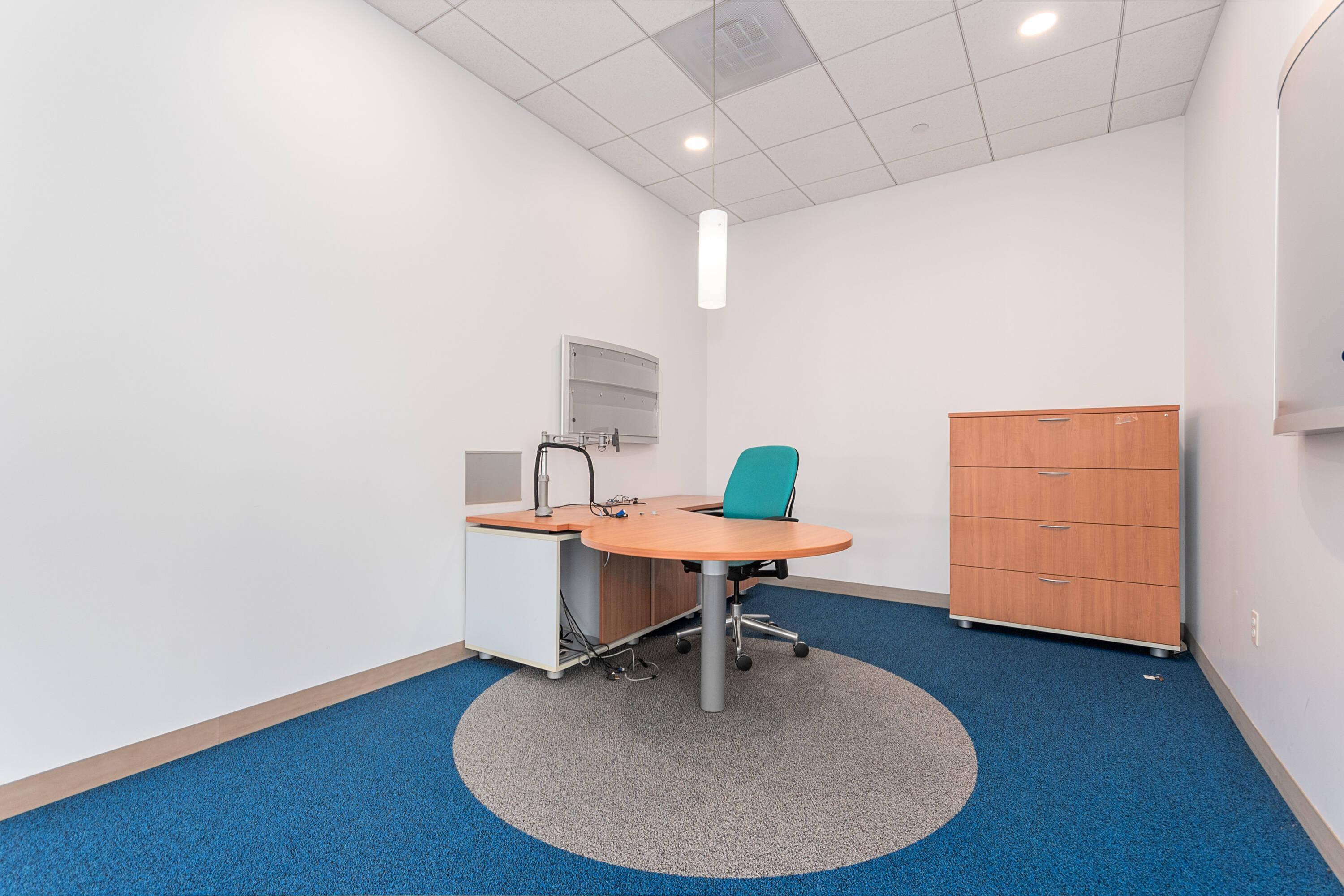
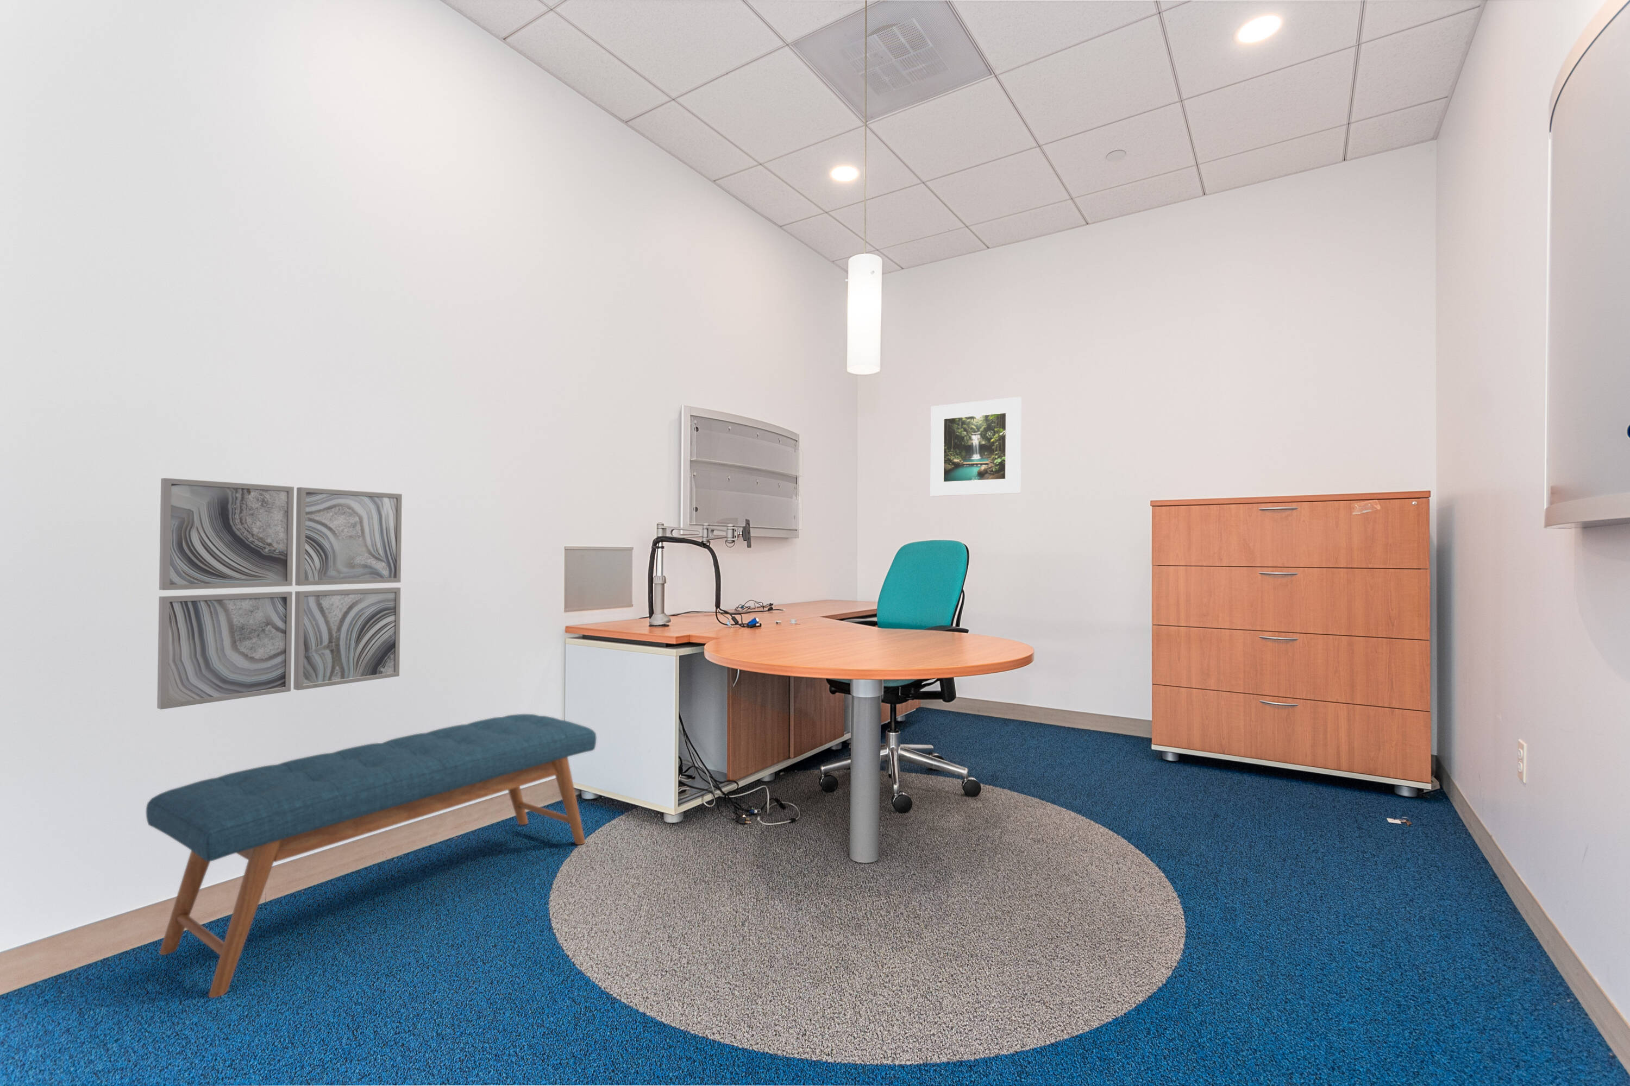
+ bench [146,714,597,998]
+ wall art [156,478,403,710]
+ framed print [930,396,1021,497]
